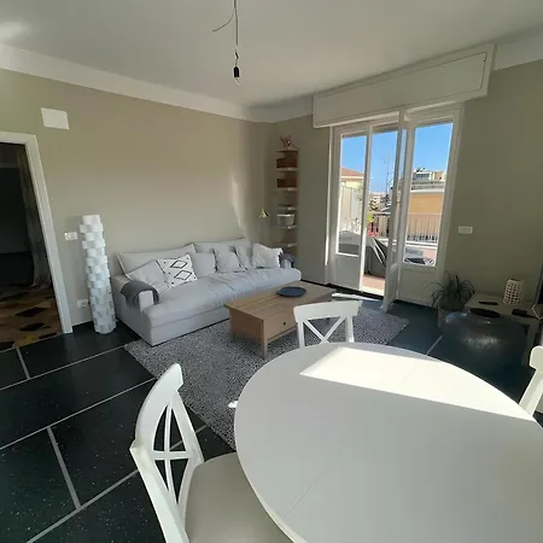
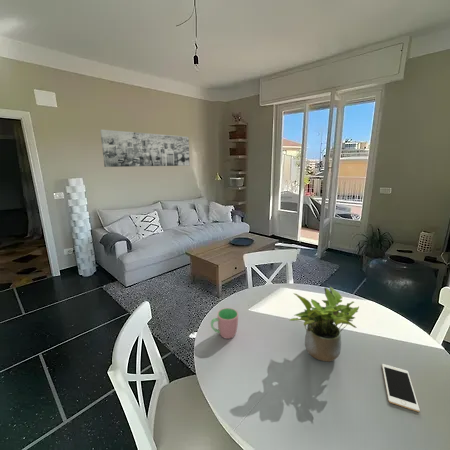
+ cell phone [381,363,421,413]
+ wall art [99,129,191,168]
+ cup [210,307,239,340]
+ potted plant [288,286,360,362]
